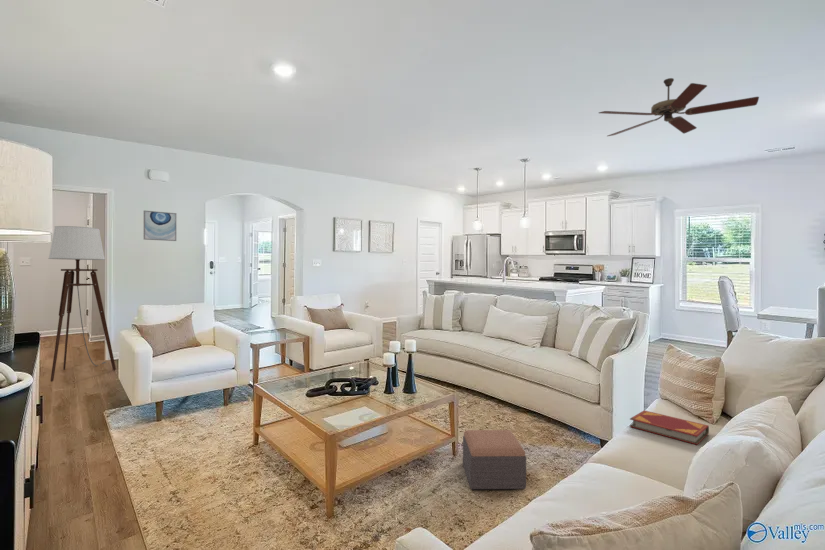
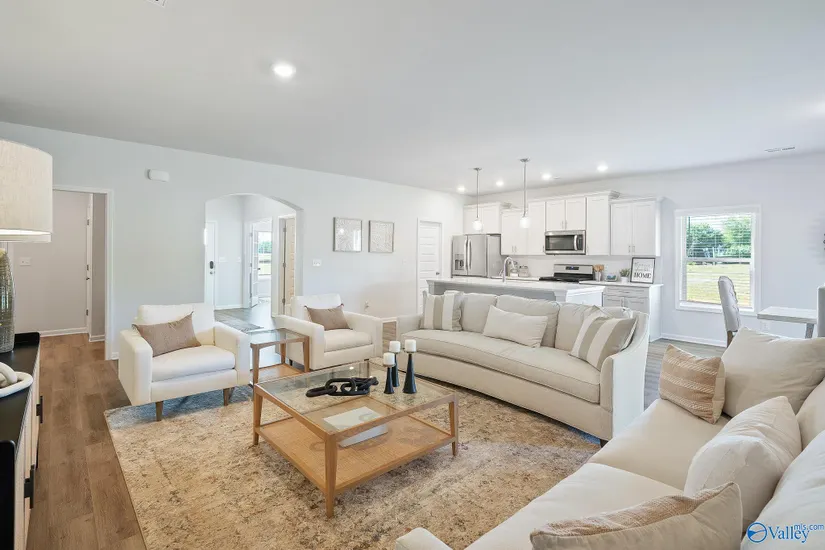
- ceiling fan [598,77,760,137]
- hardback book [629,409,710,446]
- footstool [462,429,527,490]
- floor lamp [47,225,117,383]
- wall art [143,209,177,242]
